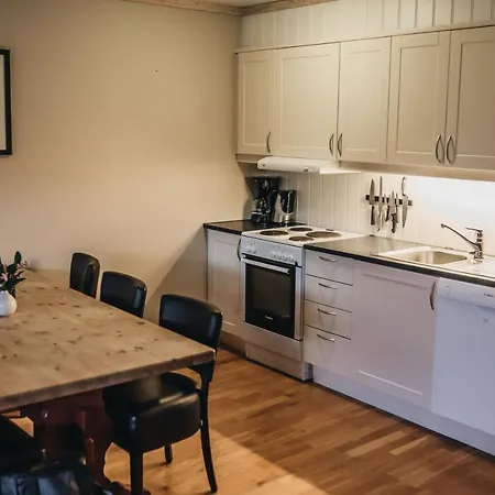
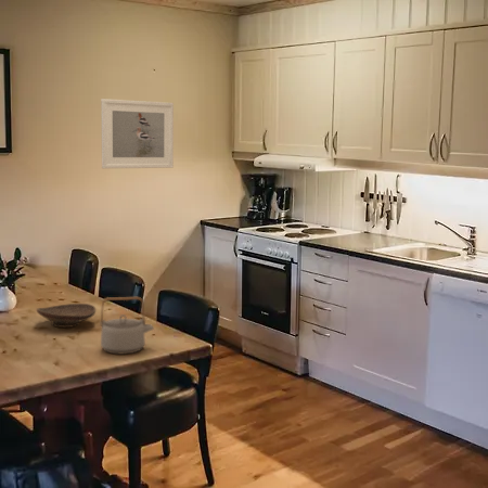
+ teapot [99,296,155,355]
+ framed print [100,98,175,169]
+ decorative bowl [36,303,97,329]
